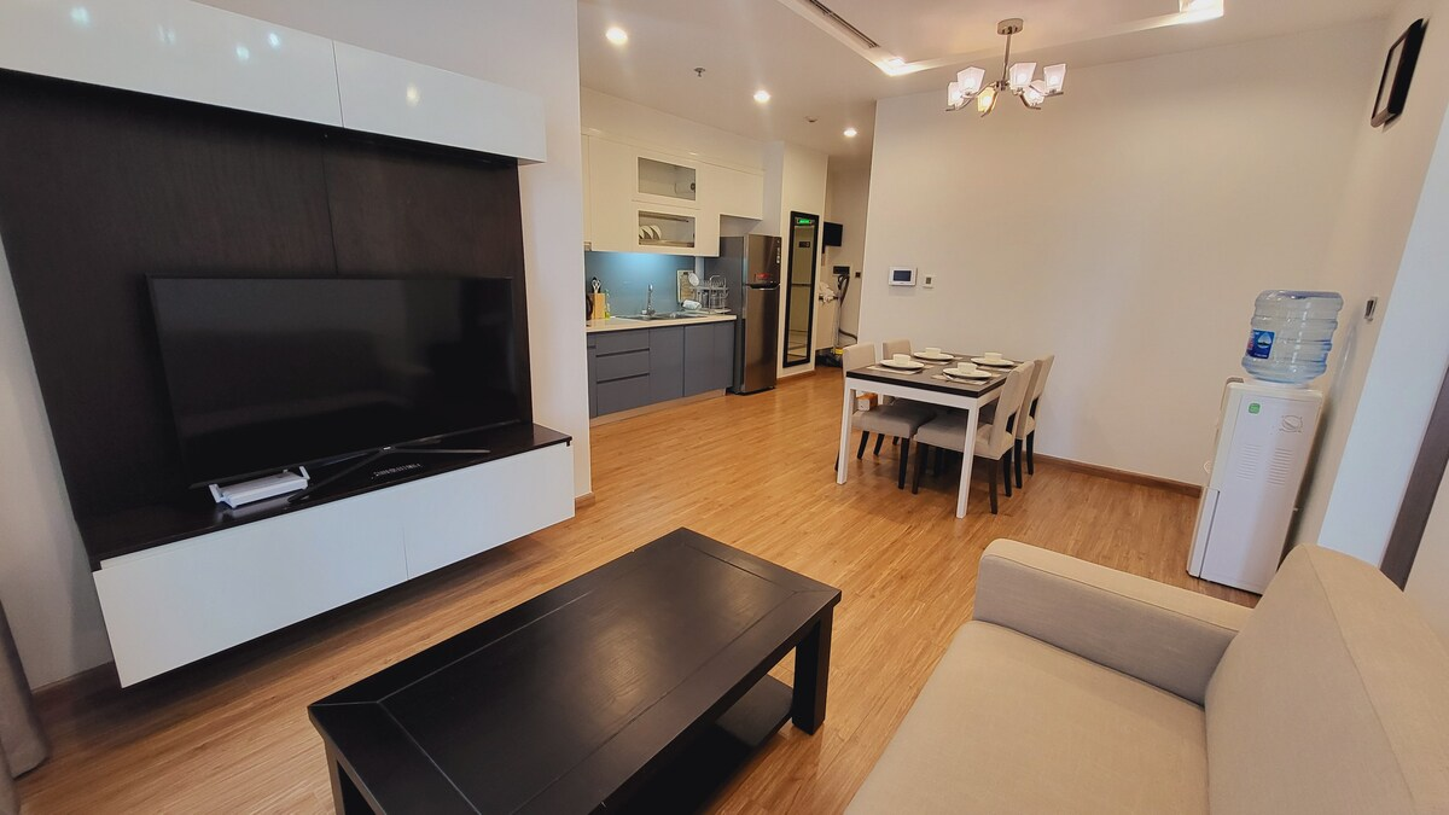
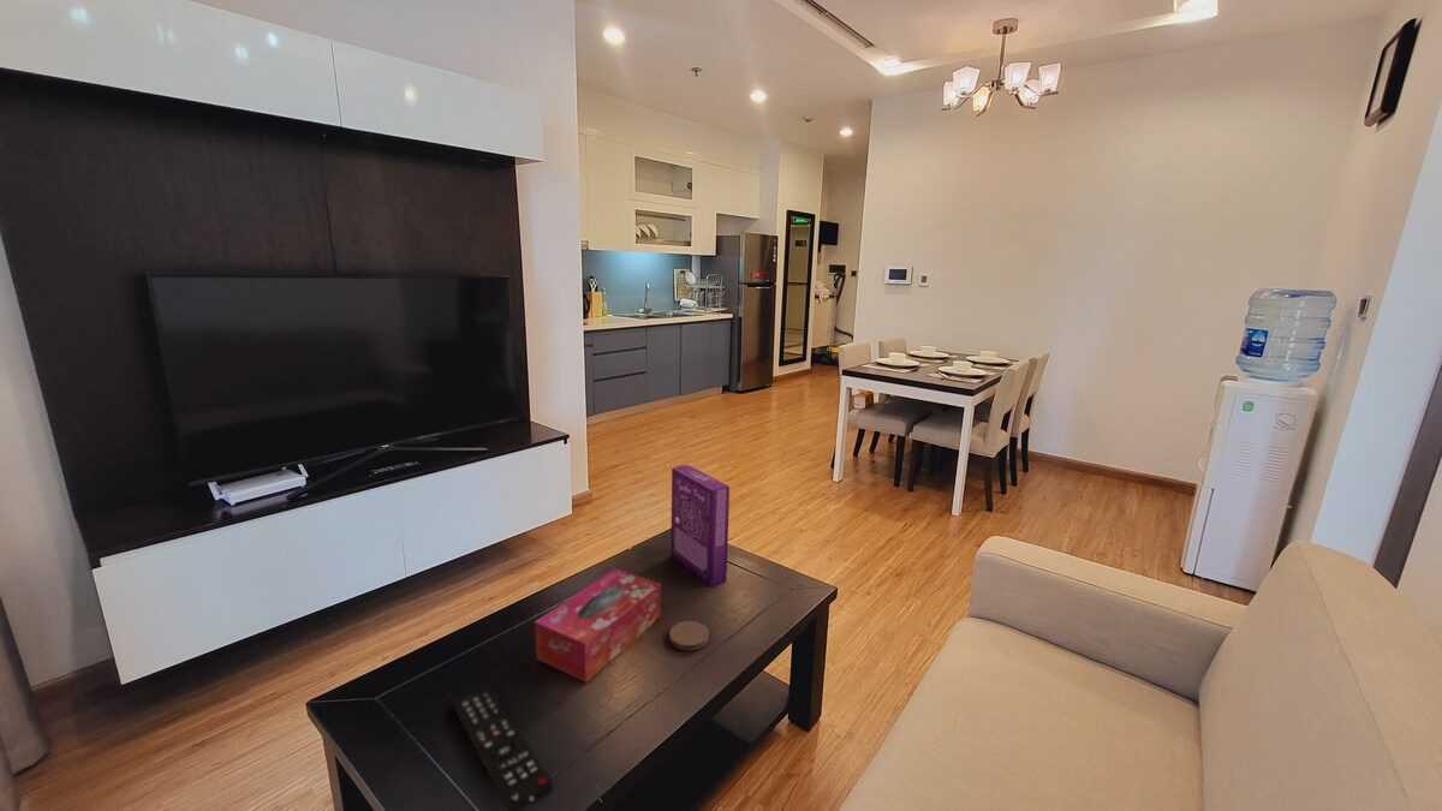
+ tissue box [534,567,662,684]
+ coaster [668,620,710,651]
+ remote control [452,685,554,811]
+ cereal box [669,464,731,588]
